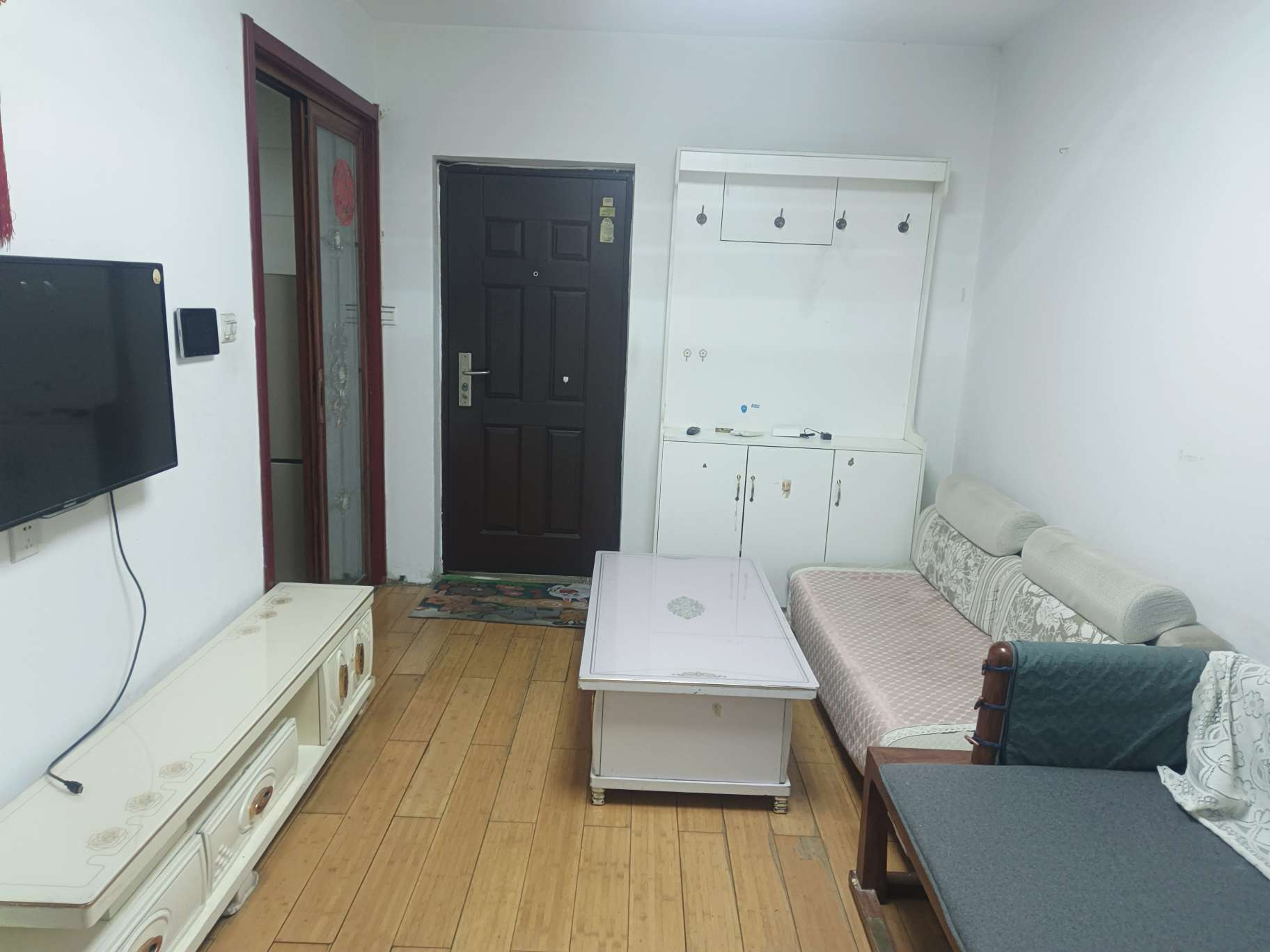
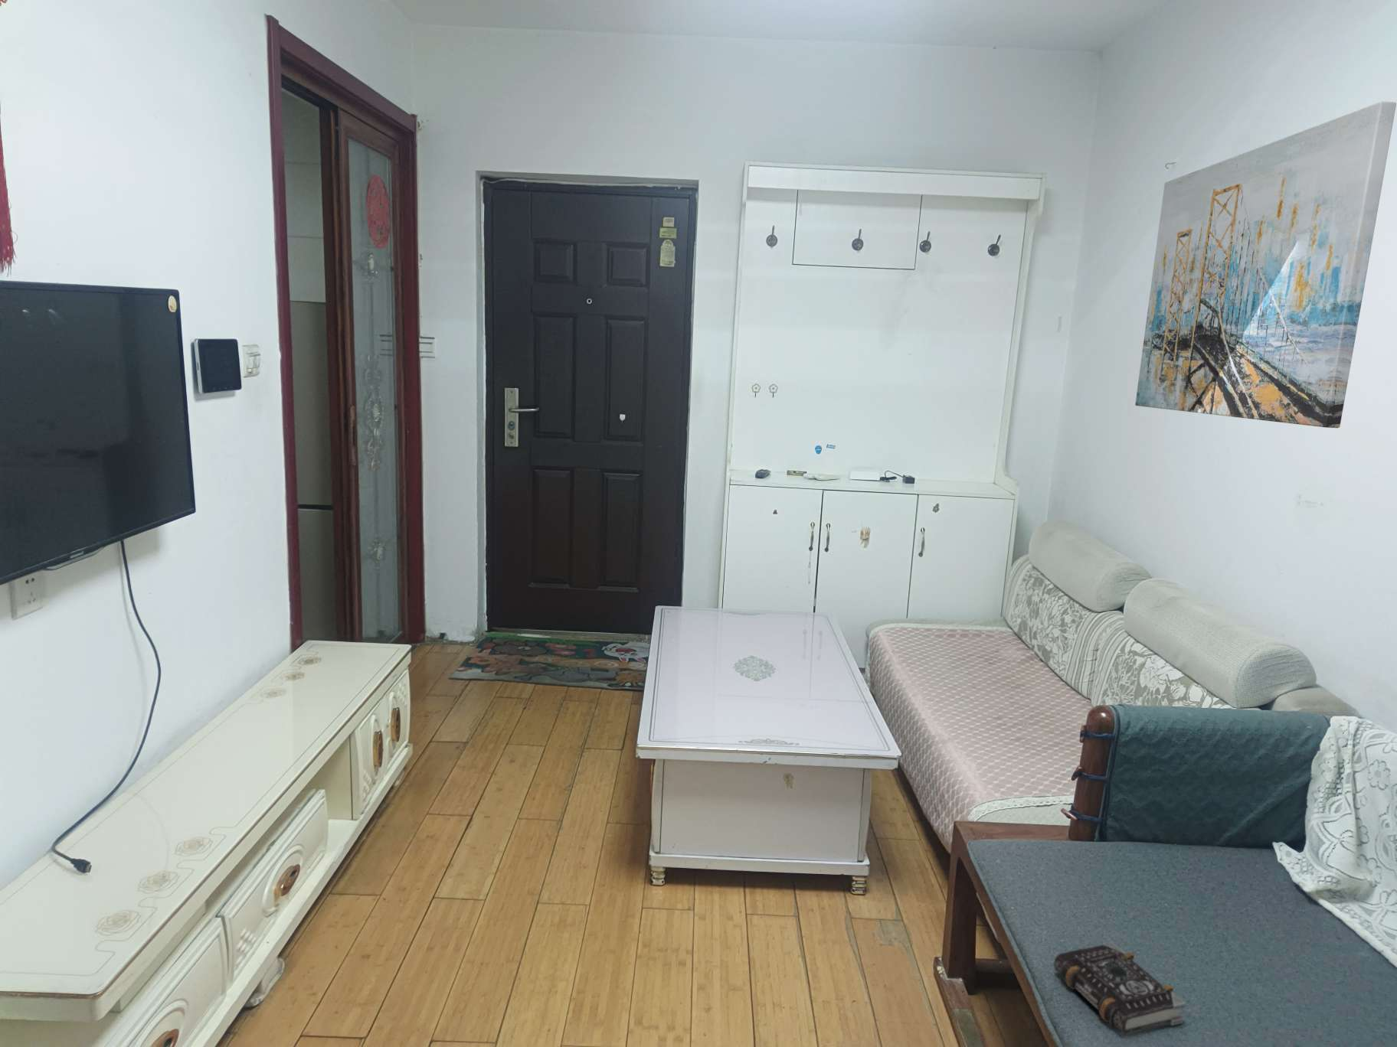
+ book [1053,940,1187,1036]
+ wall art [1134,101,1397,429]
